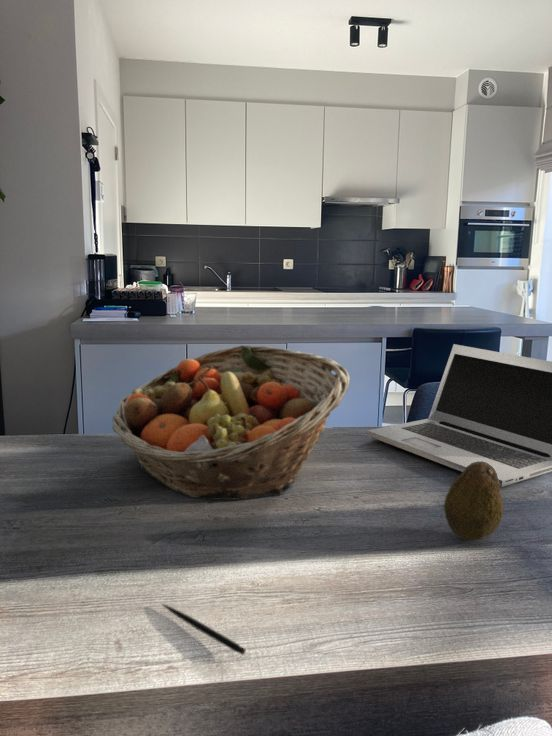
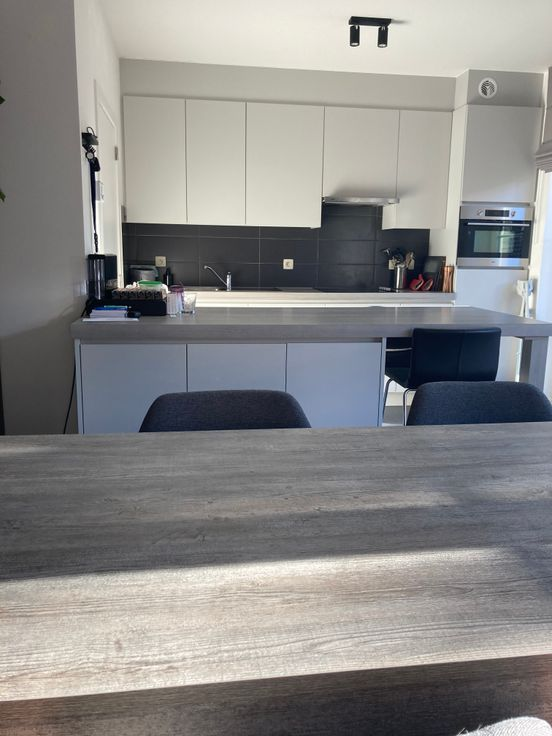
- fruit basket [111,344,351,501]
- laptop [366,343,552,488]
- pen [161,603,247,656]
- fruit [443,461,505,542]
